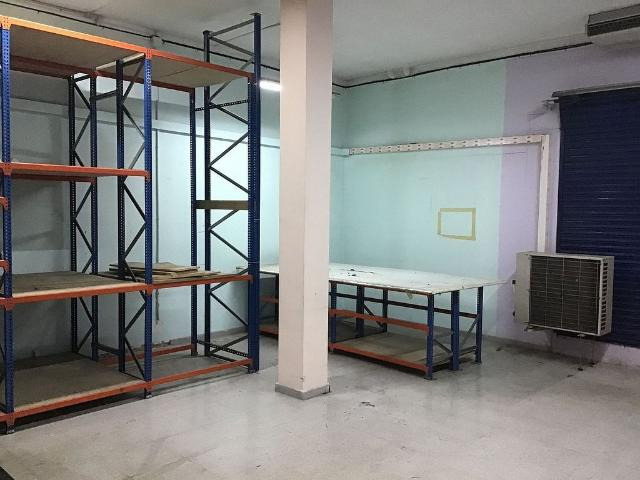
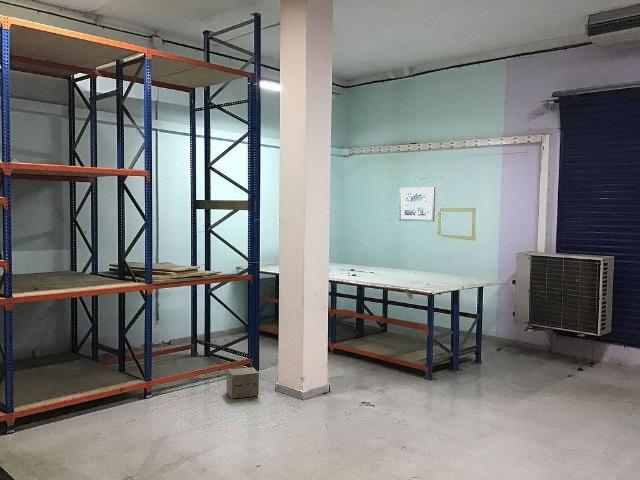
+ wall art [398,186,436,223]
+ cardboard box [226,366,260,400]
